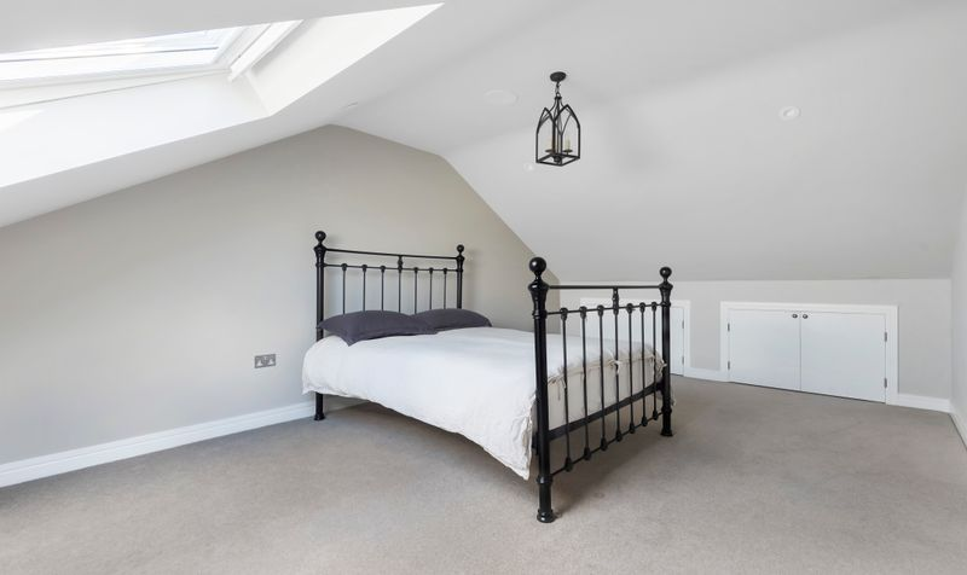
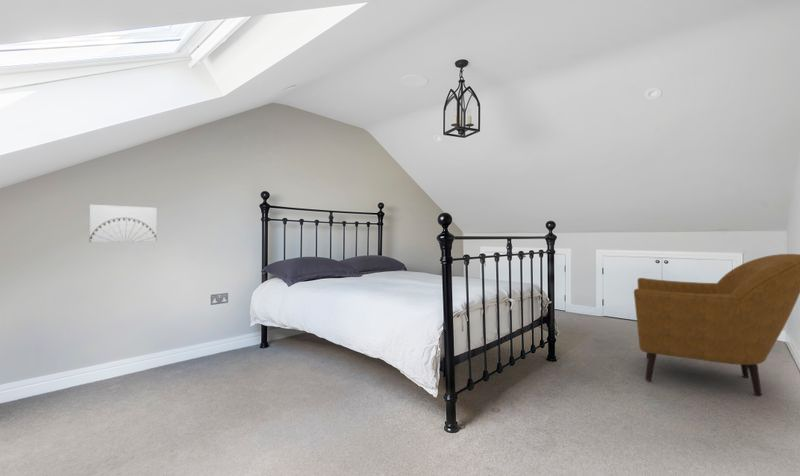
+ wall art [88,203,158,243]
+ armchair [633,253,800,396]
